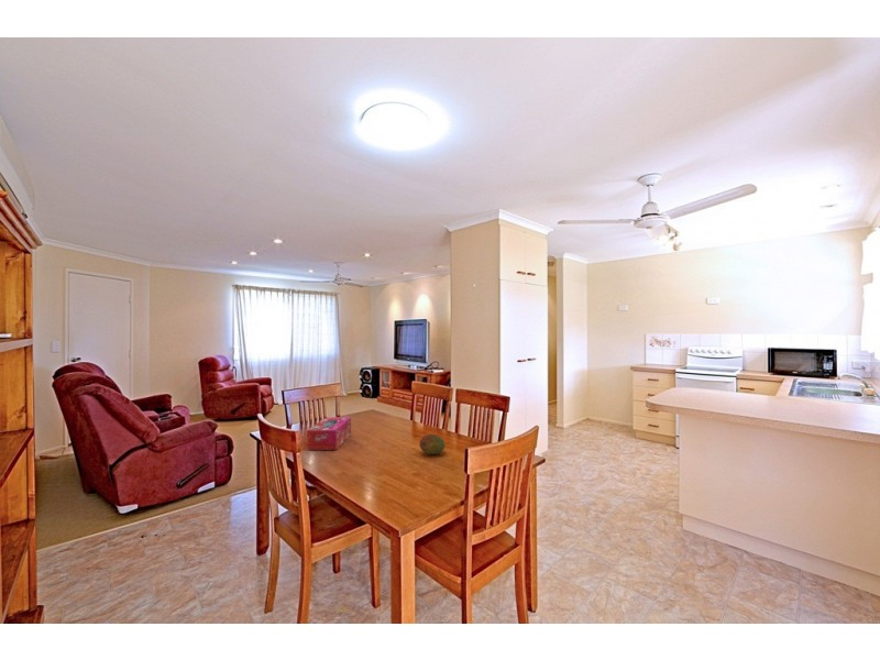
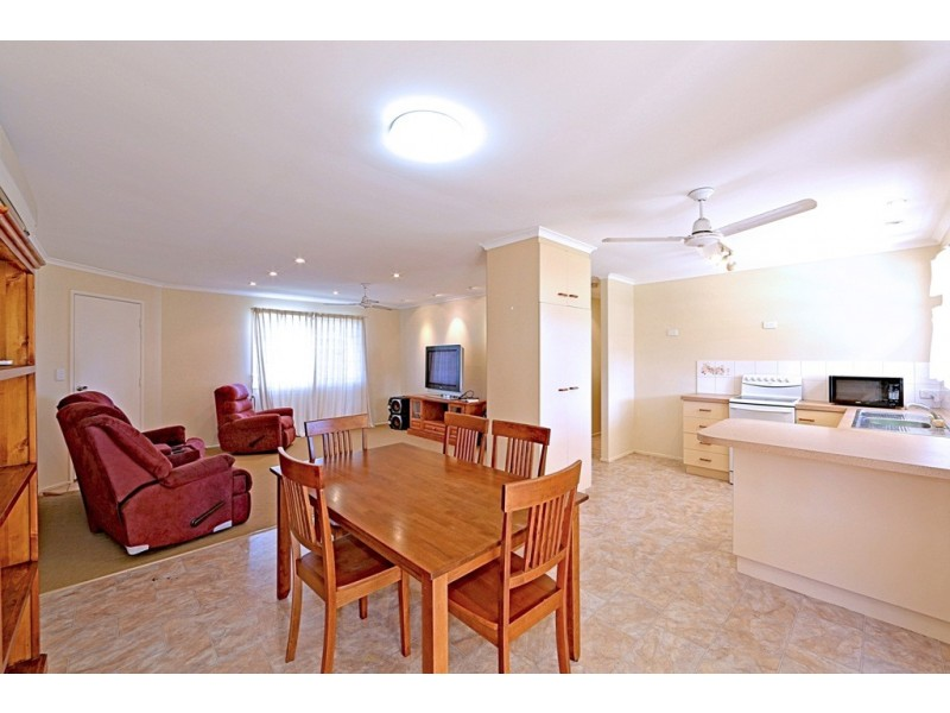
- tissue box [306,416,352,451]
- fruit [418,433,447,455]
